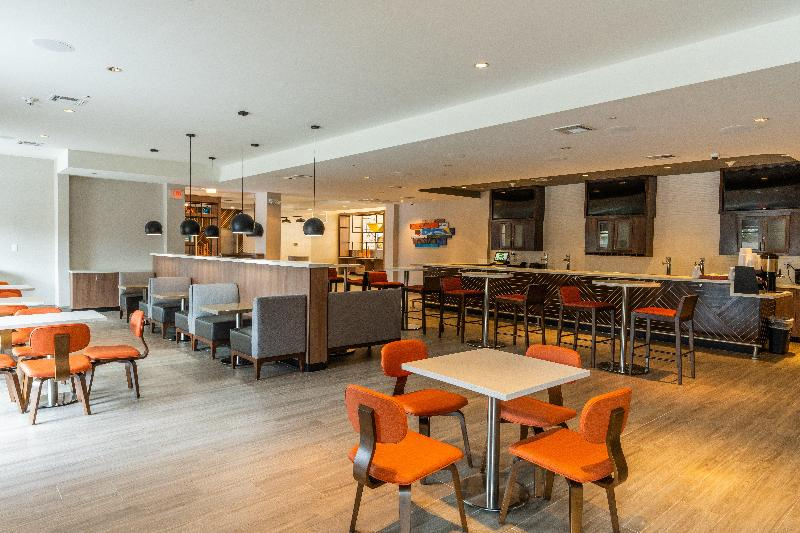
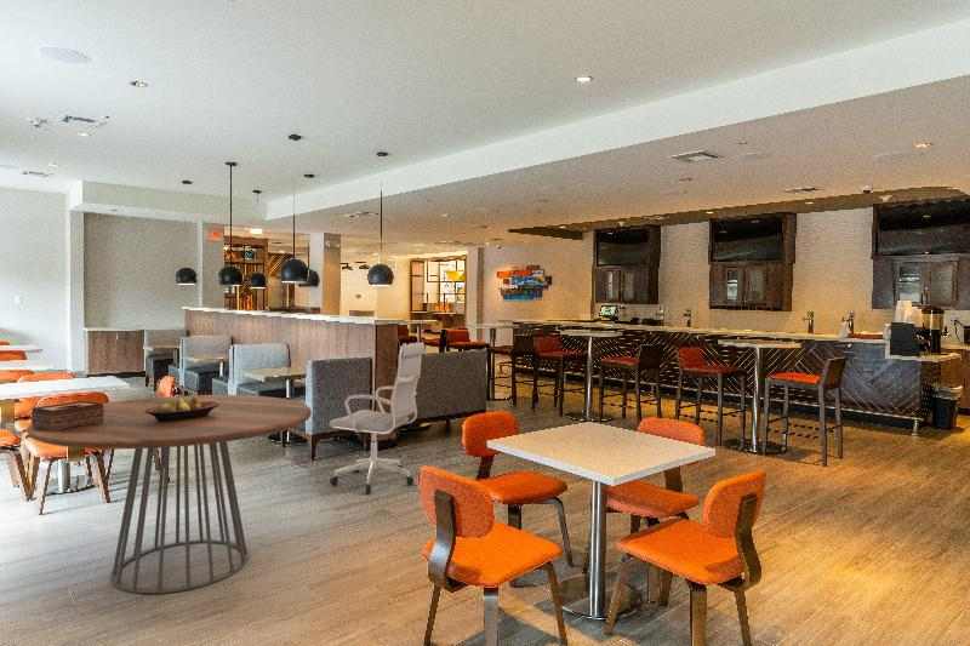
+ chair [327,342,426,494]
+ dining table [27,394,313,595]
+ fruit bowl [144,396,219,422]
+ tissue box [30,400,104,431]
